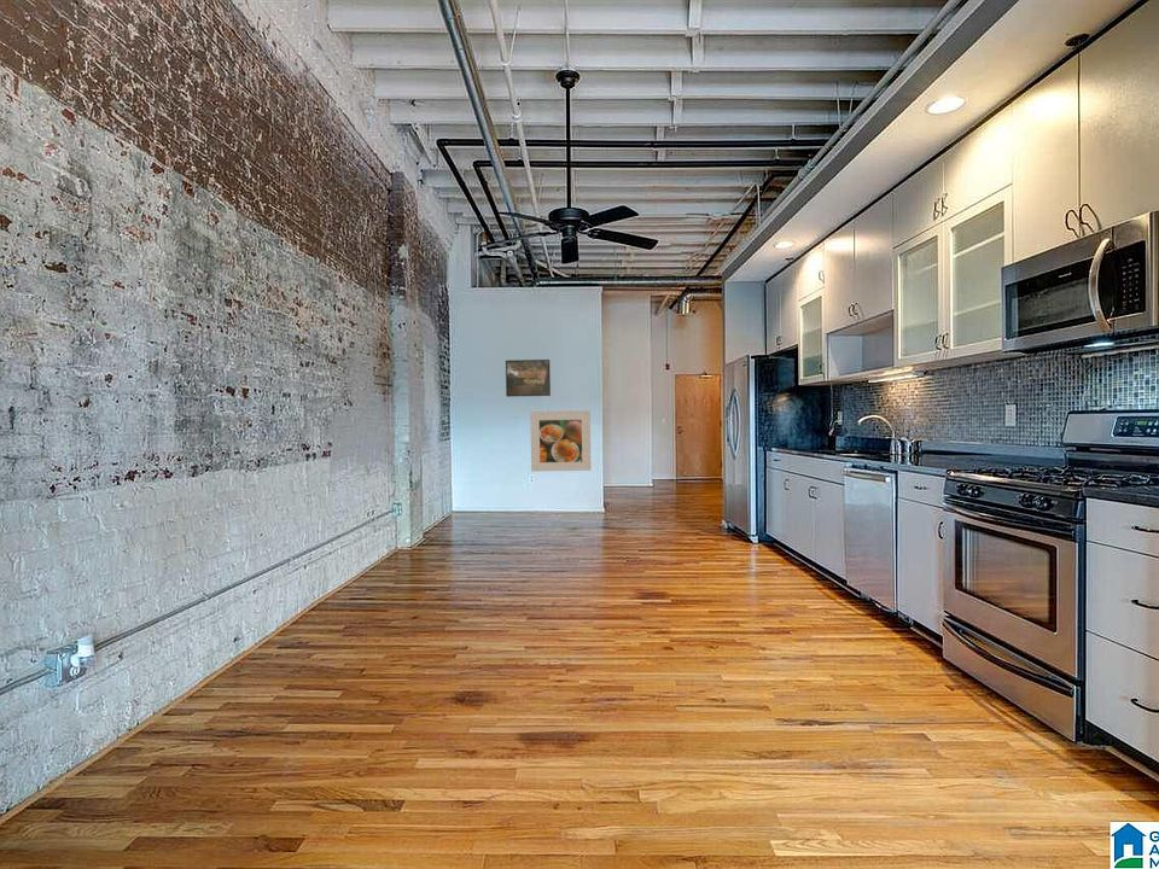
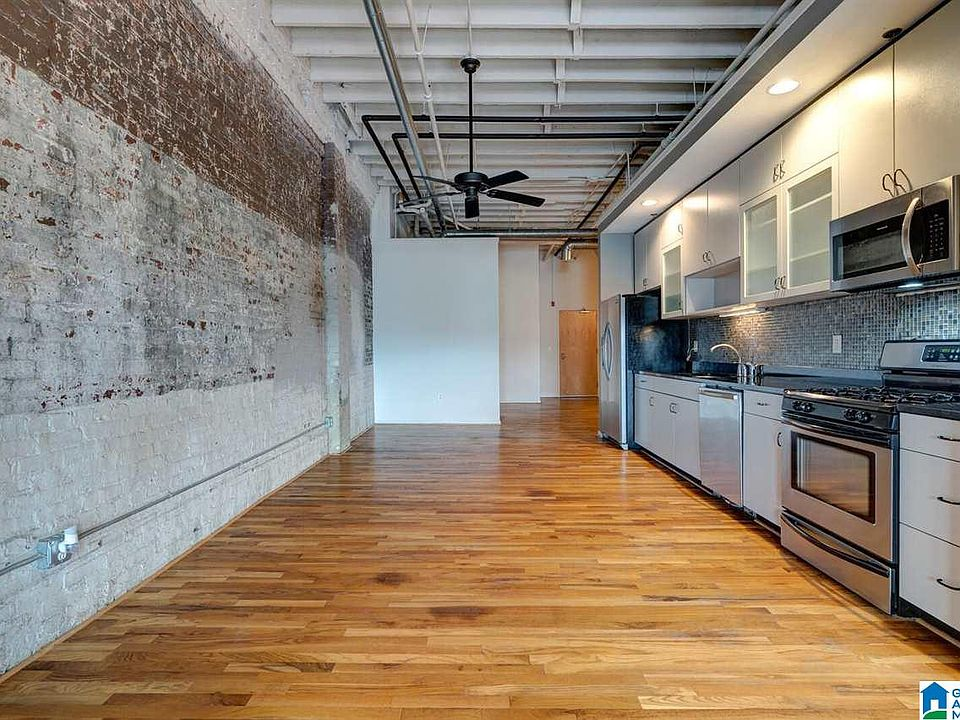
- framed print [529,409,592,473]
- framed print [505,358,552,398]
